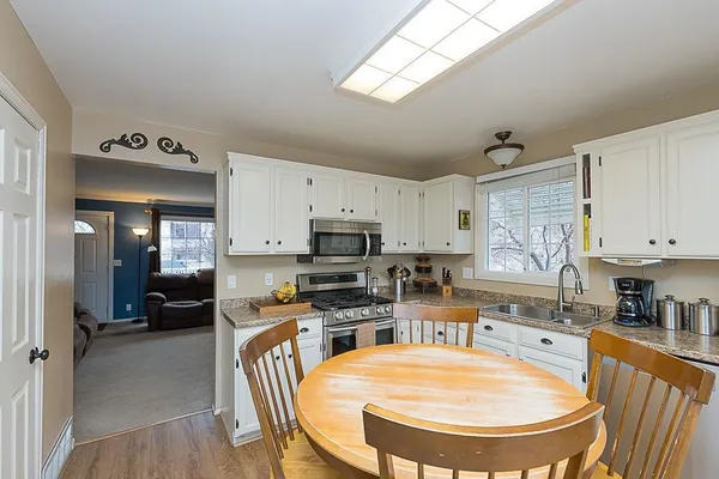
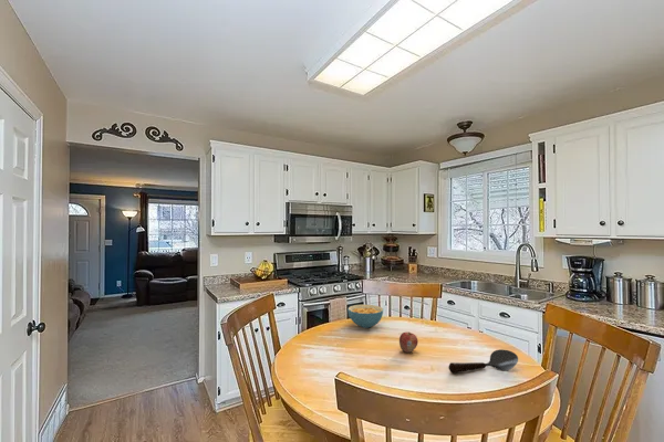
+ fruit [398,332,419,354]
+ spoon [447,348,519,375]
+ cereal bowl [346,304,384,329]
